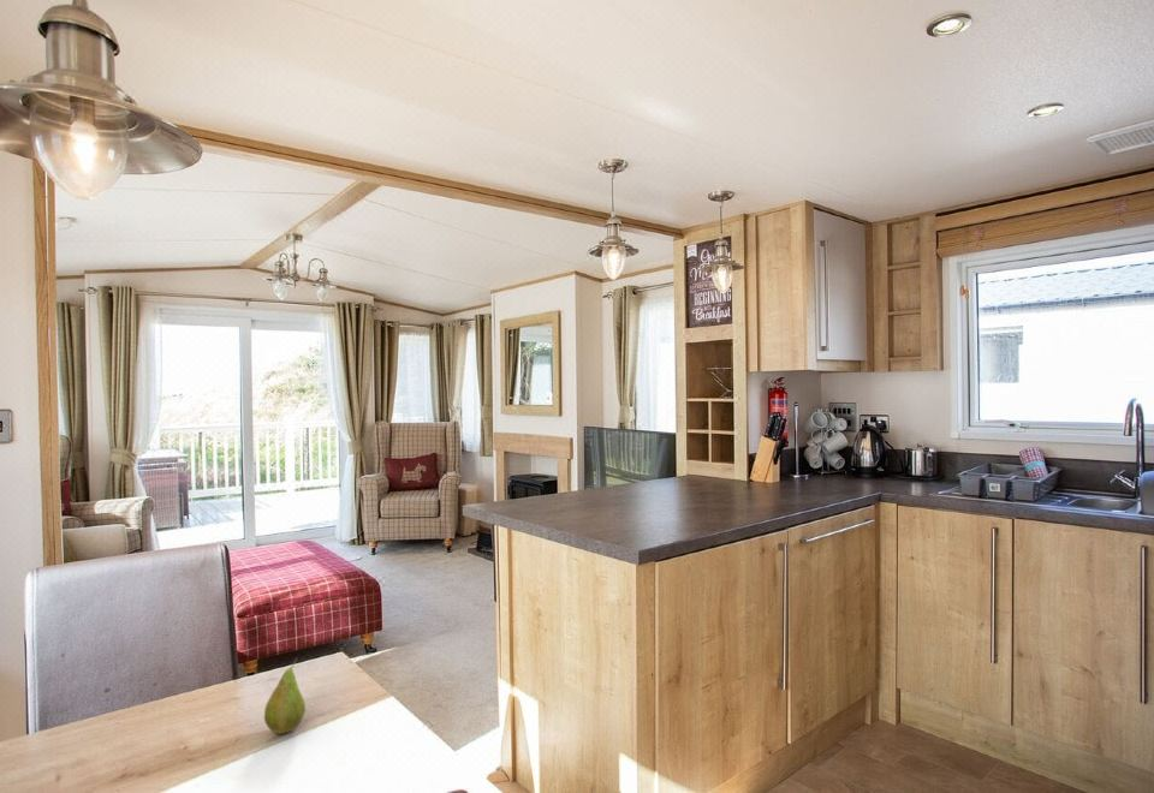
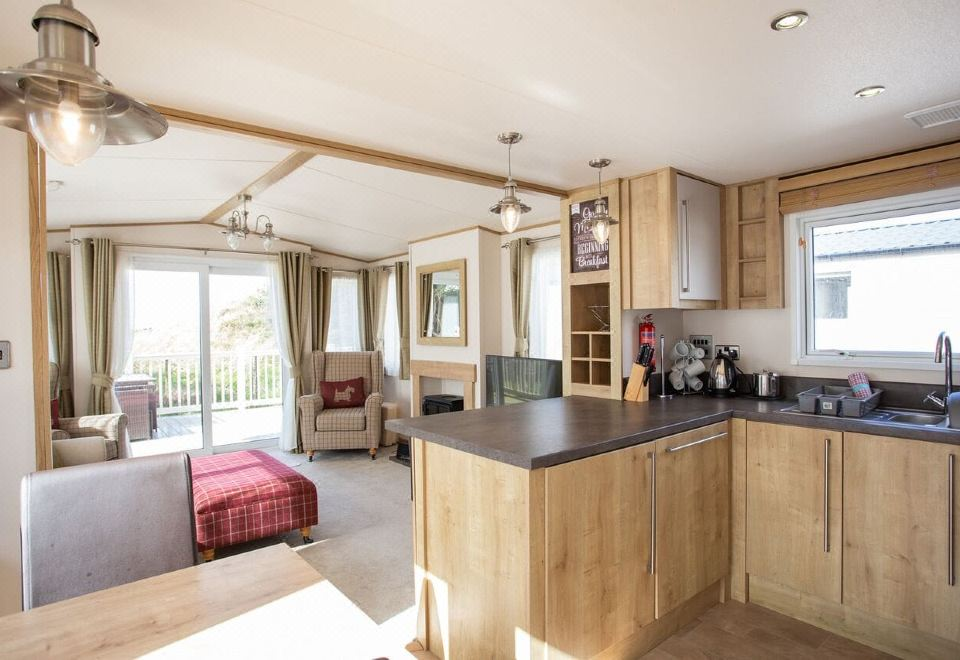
- fruit [263,656,307,735]
